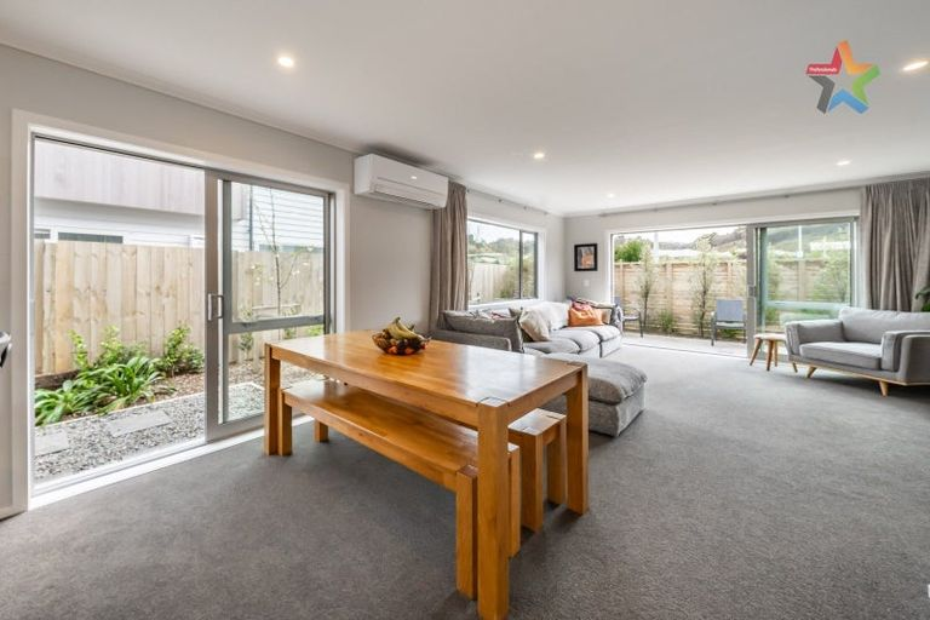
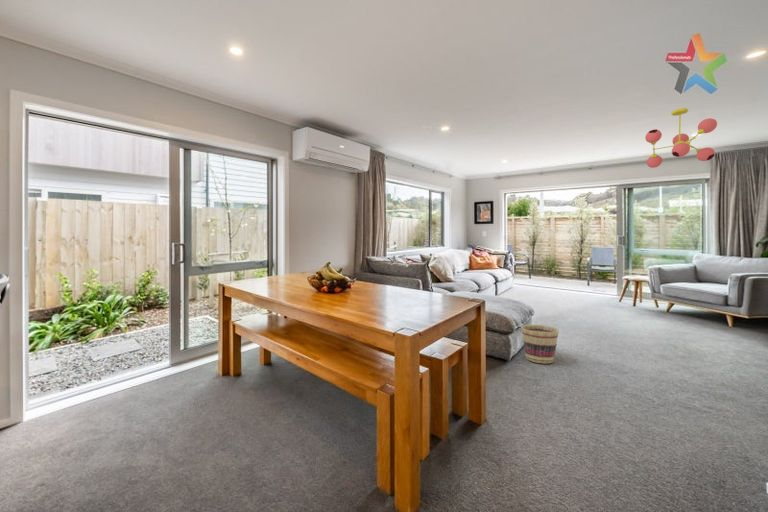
+ ceiling light fixture [644,107,718,169]
+ basket [520,324,560,364]
